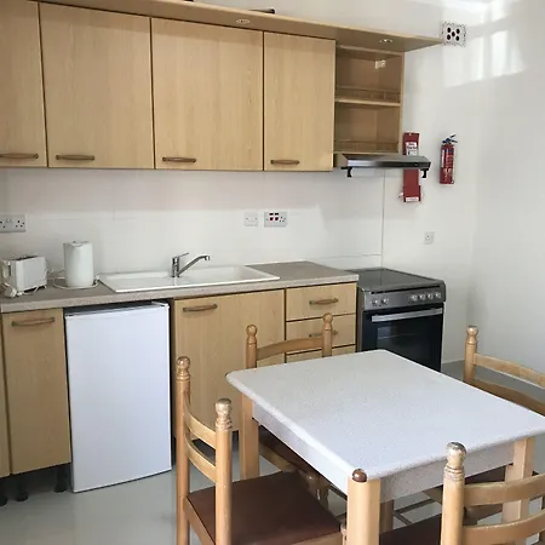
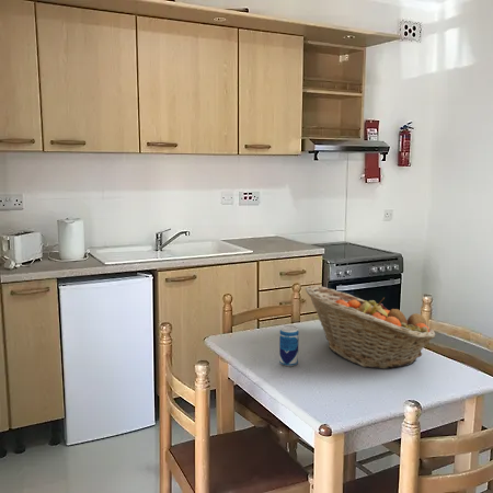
+ fruit basket [305,285,437,370]
+ beverage can [278,324,300,367]
